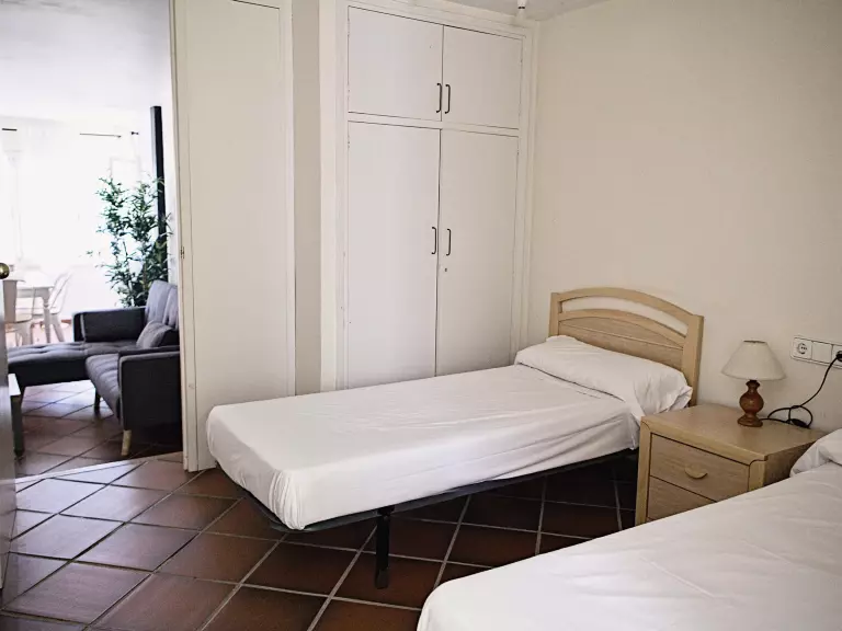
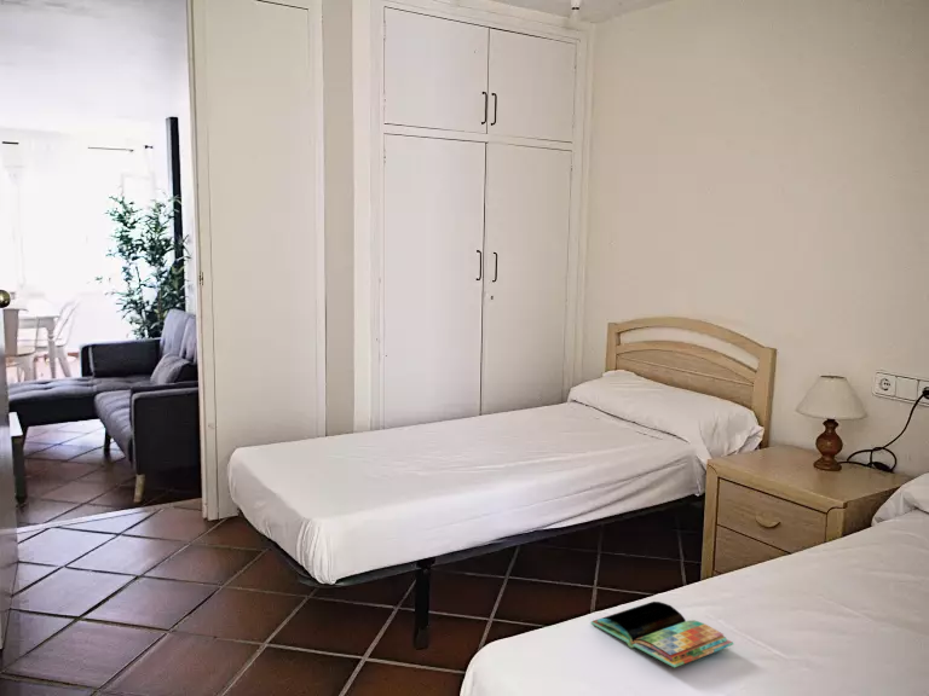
+ book [590,601,734,668]
